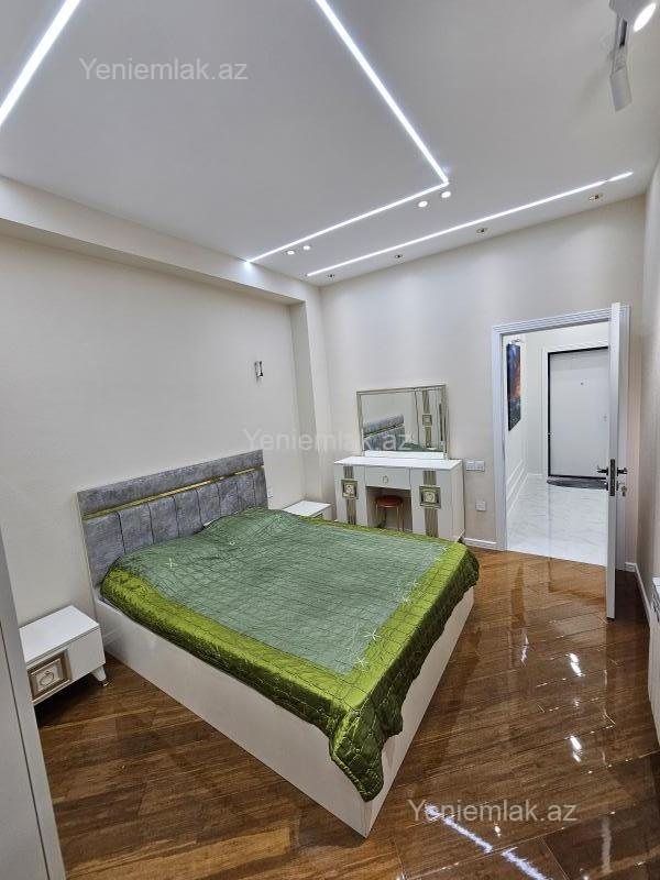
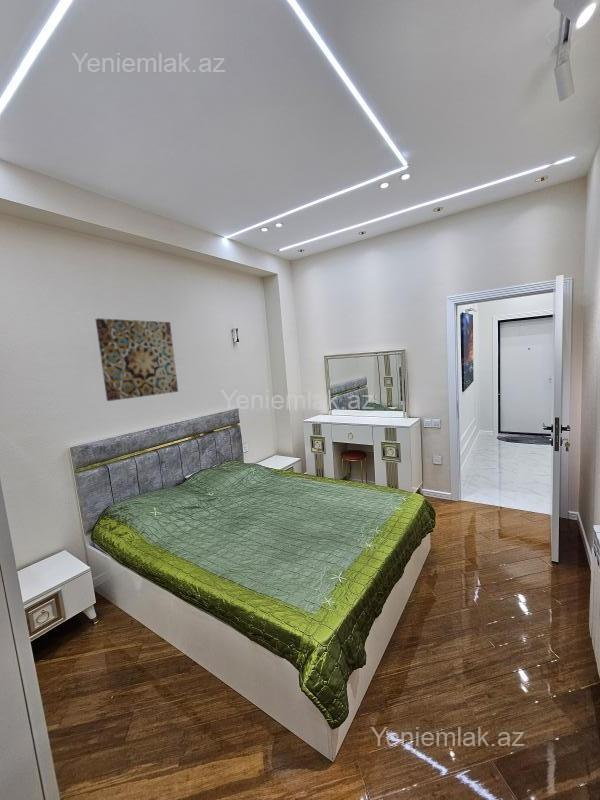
+ wall art [95,317,179,402]
